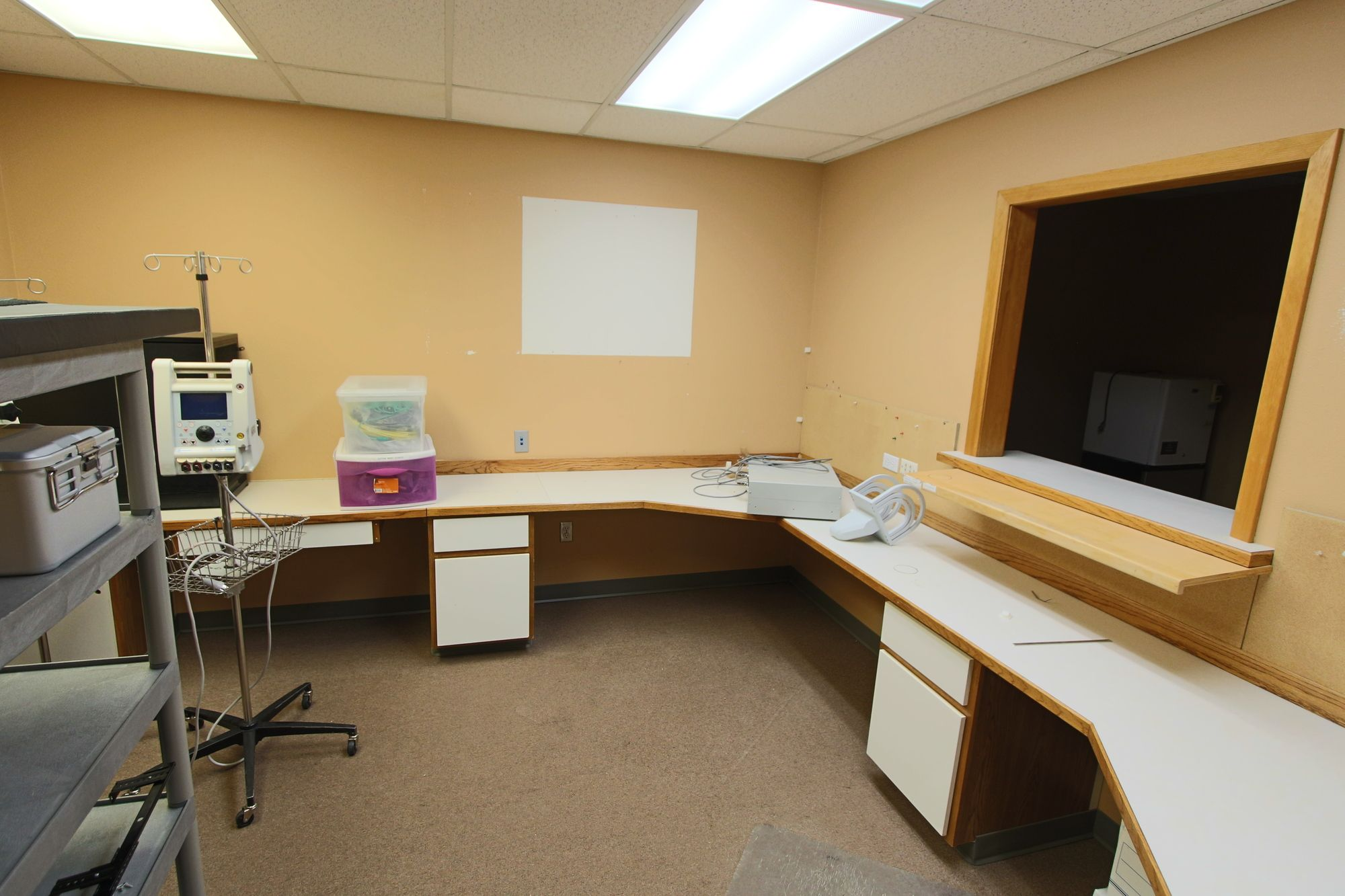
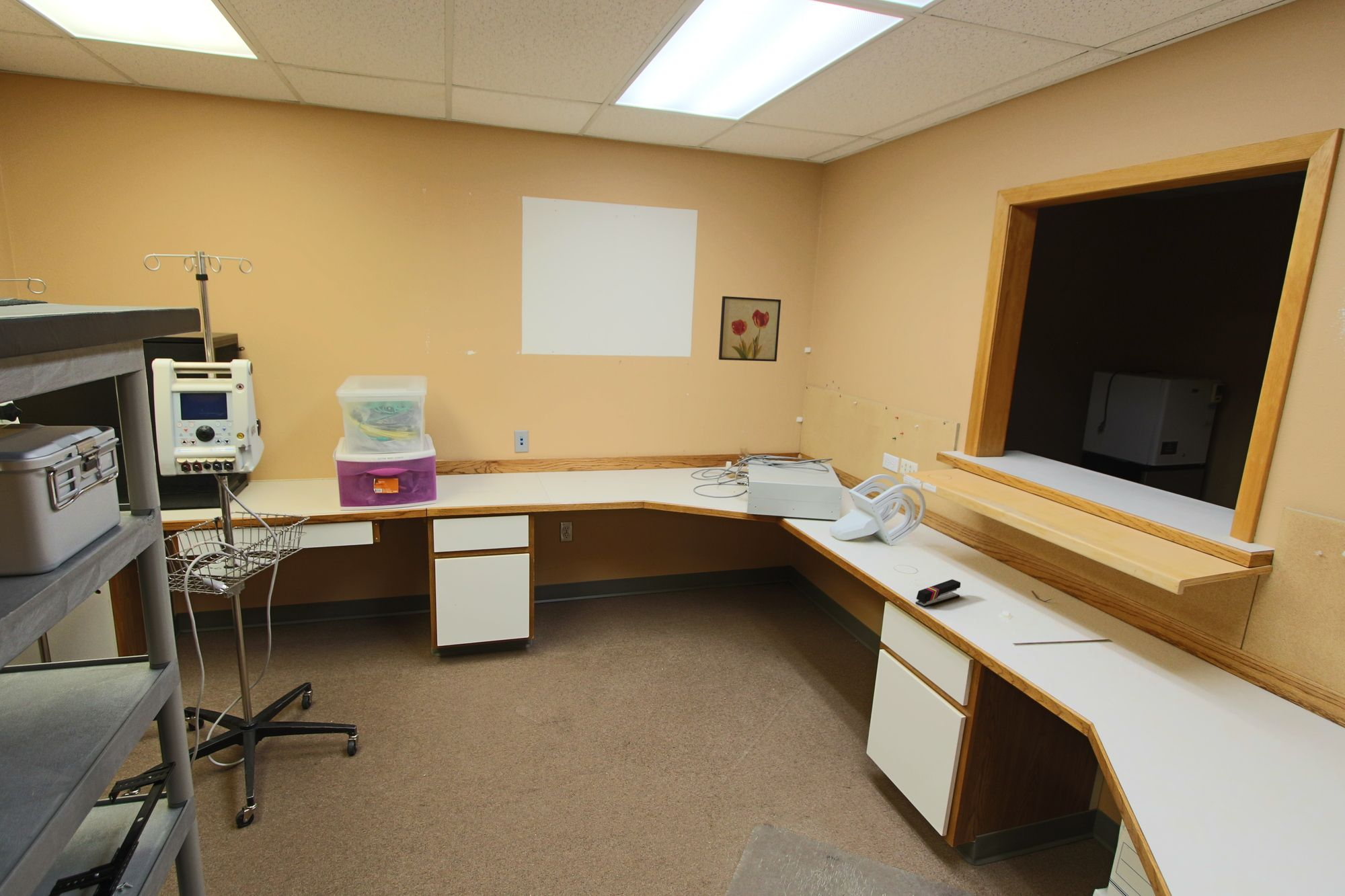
+ wall art [718,296,781,362]
+ stapler [915,579,961,608]
